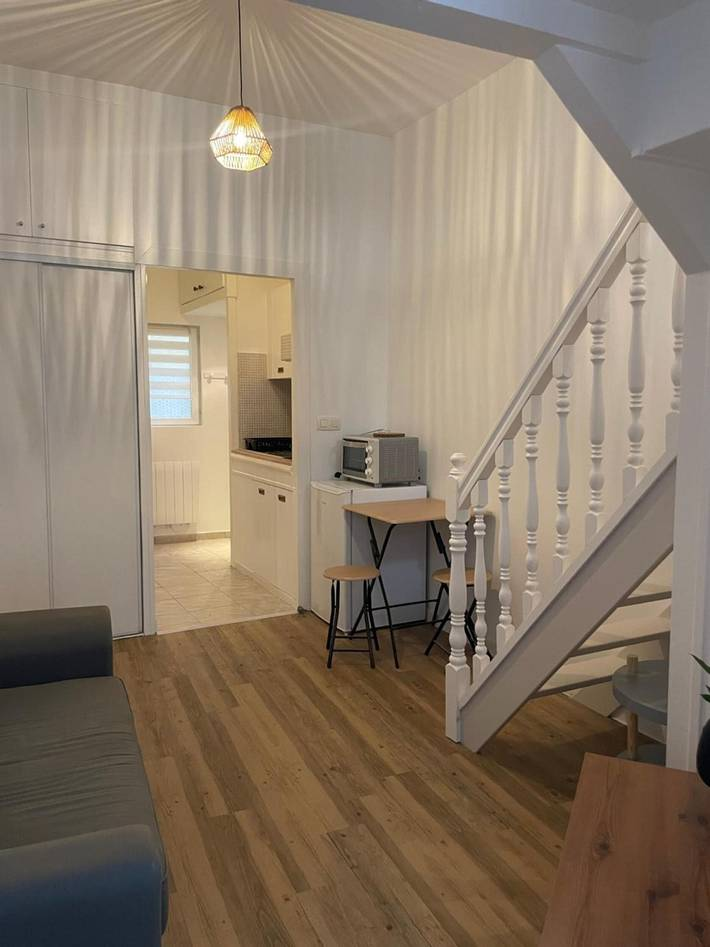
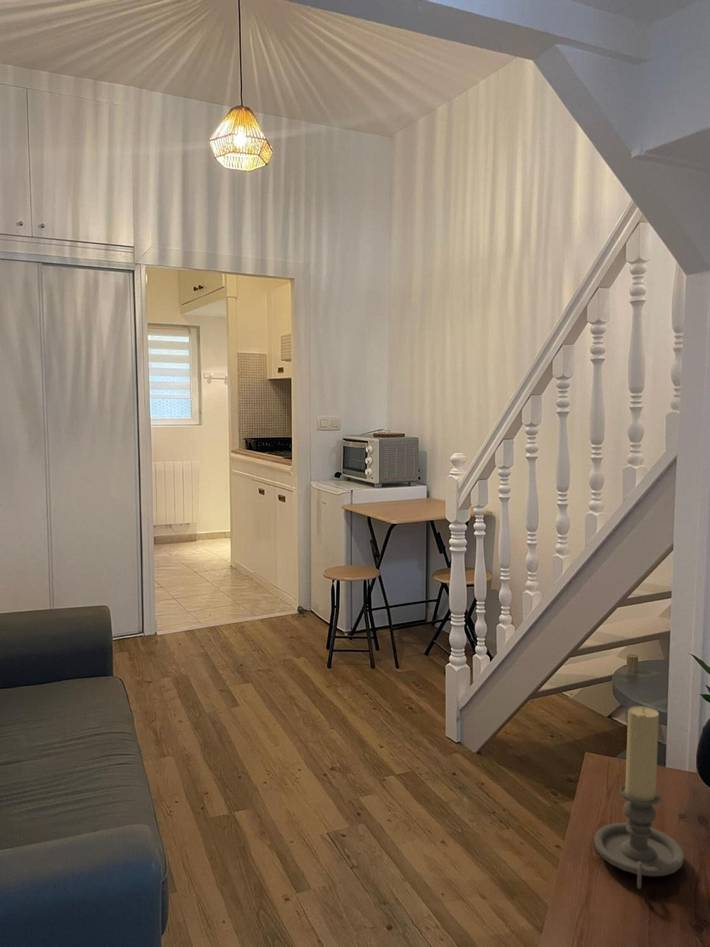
+ candle holder [593,705,685,890]
